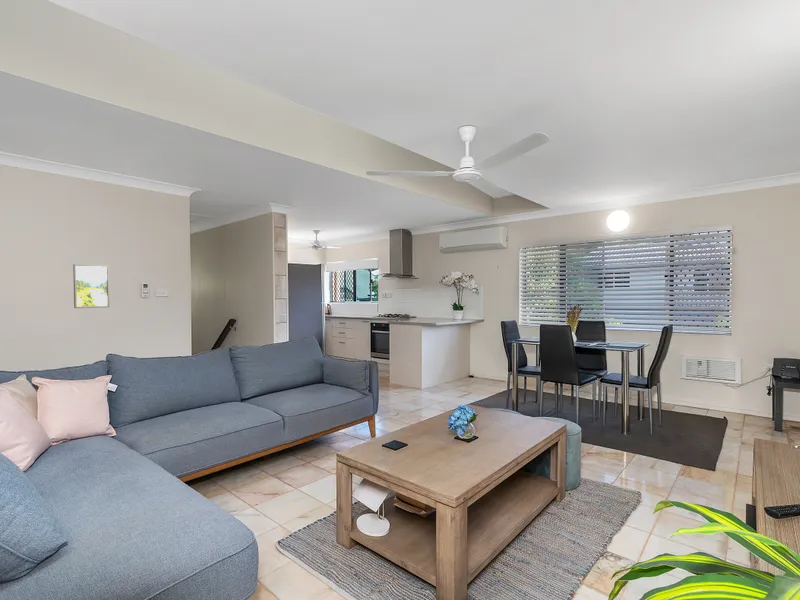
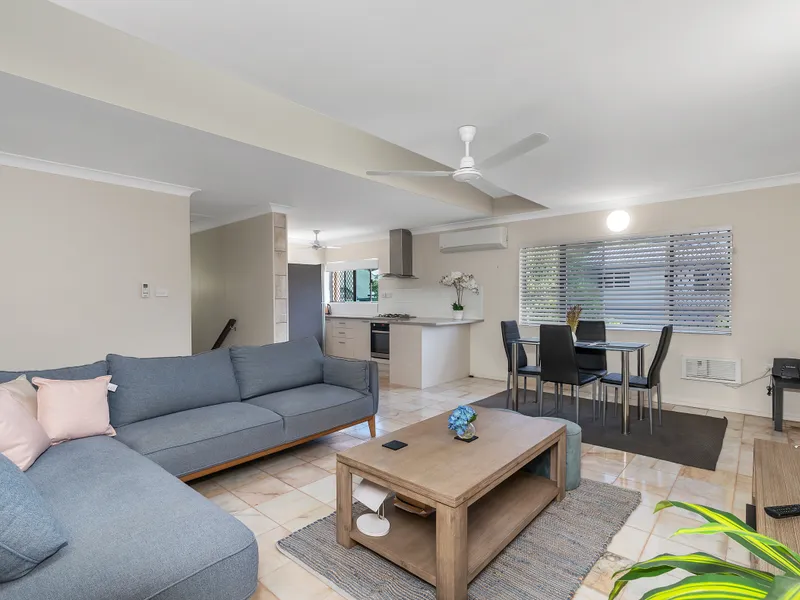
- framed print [72,263,111,309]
